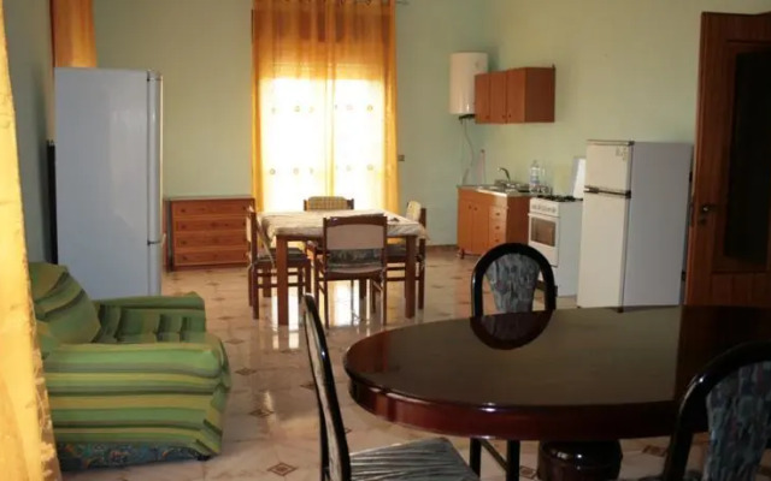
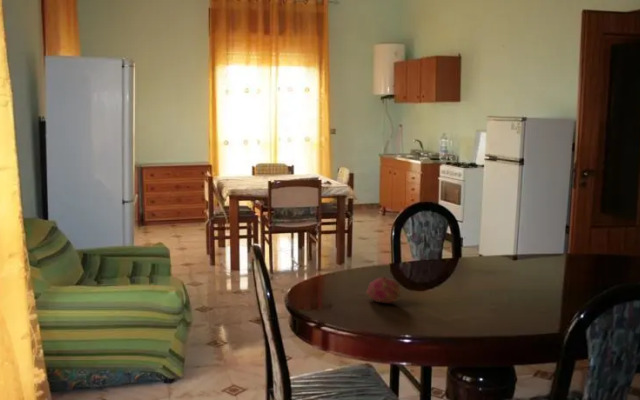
+ fruit [365,276,403,304]
